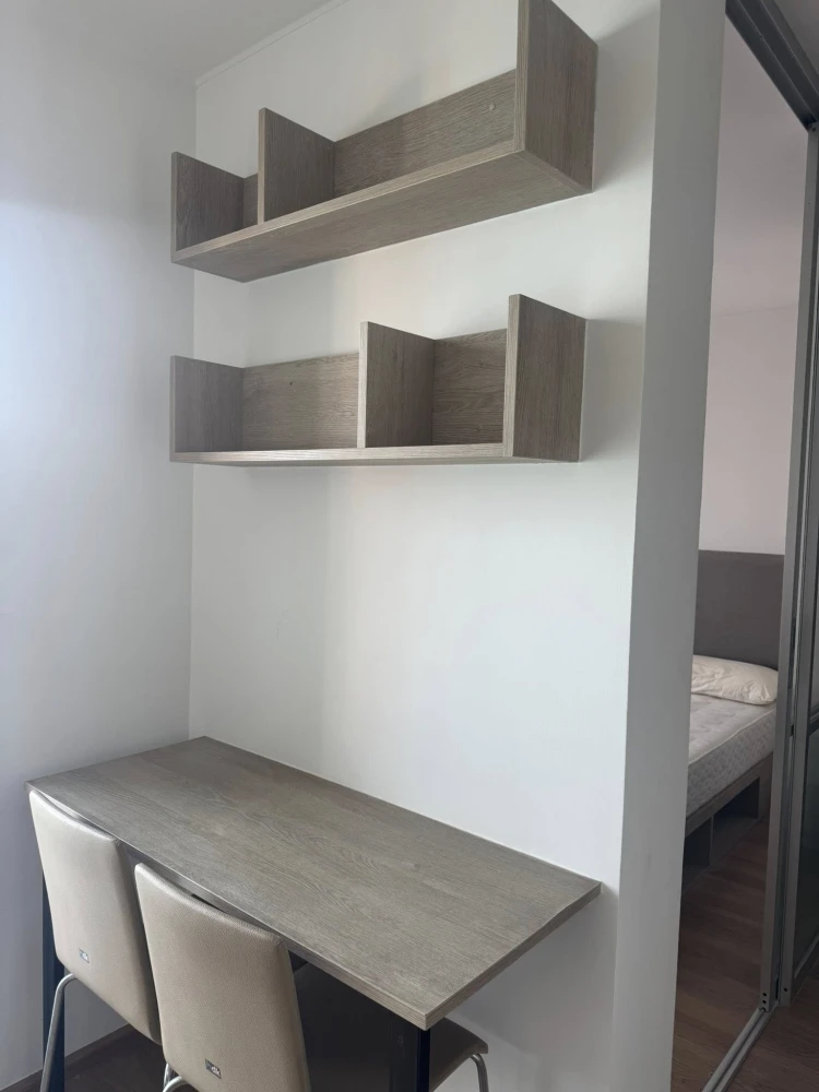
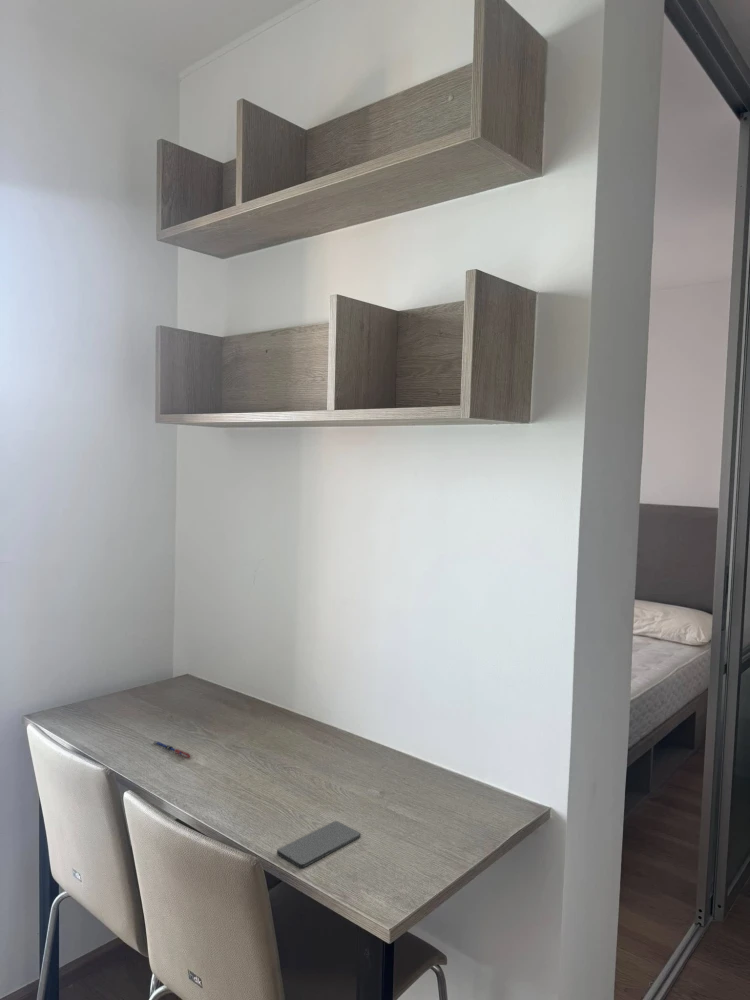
+ smartphone [276,820,361,869]
+ pen [153,740,191,759]
